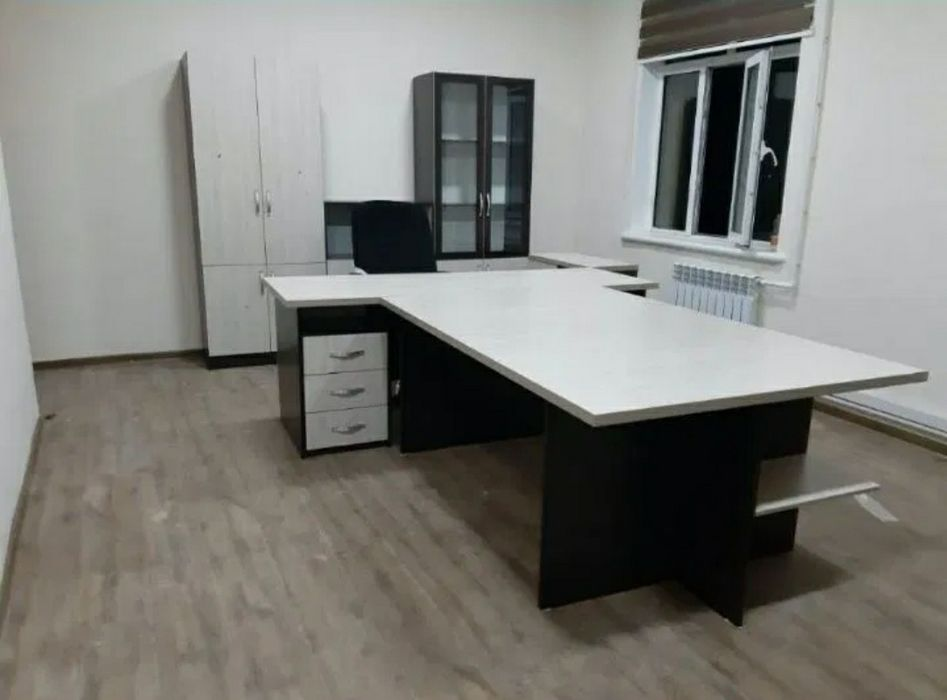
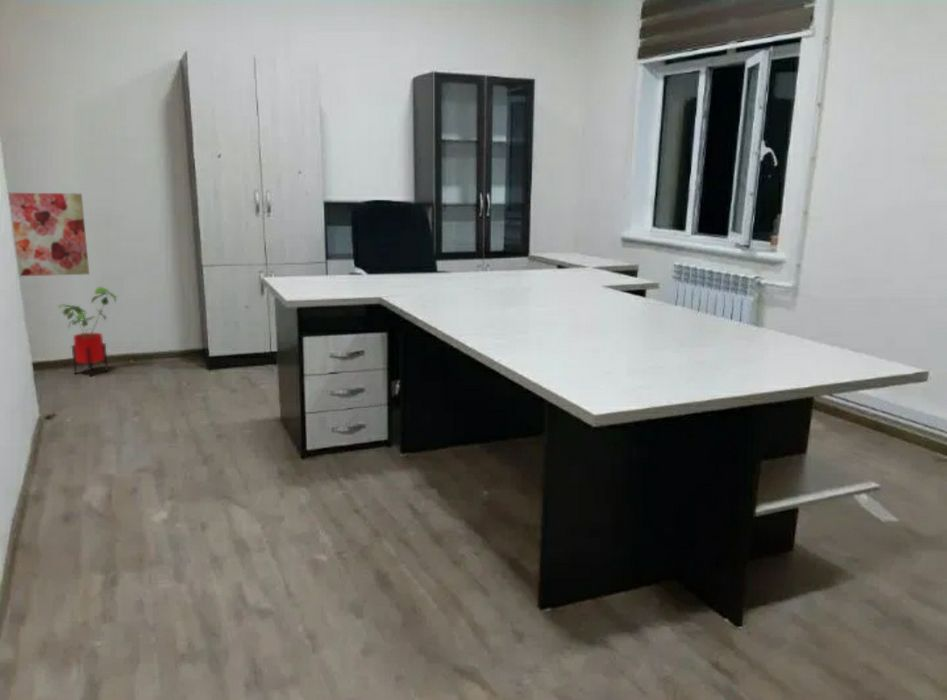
+ house plant [57,286,120,377]
+ wall art [8,192,90,277]
